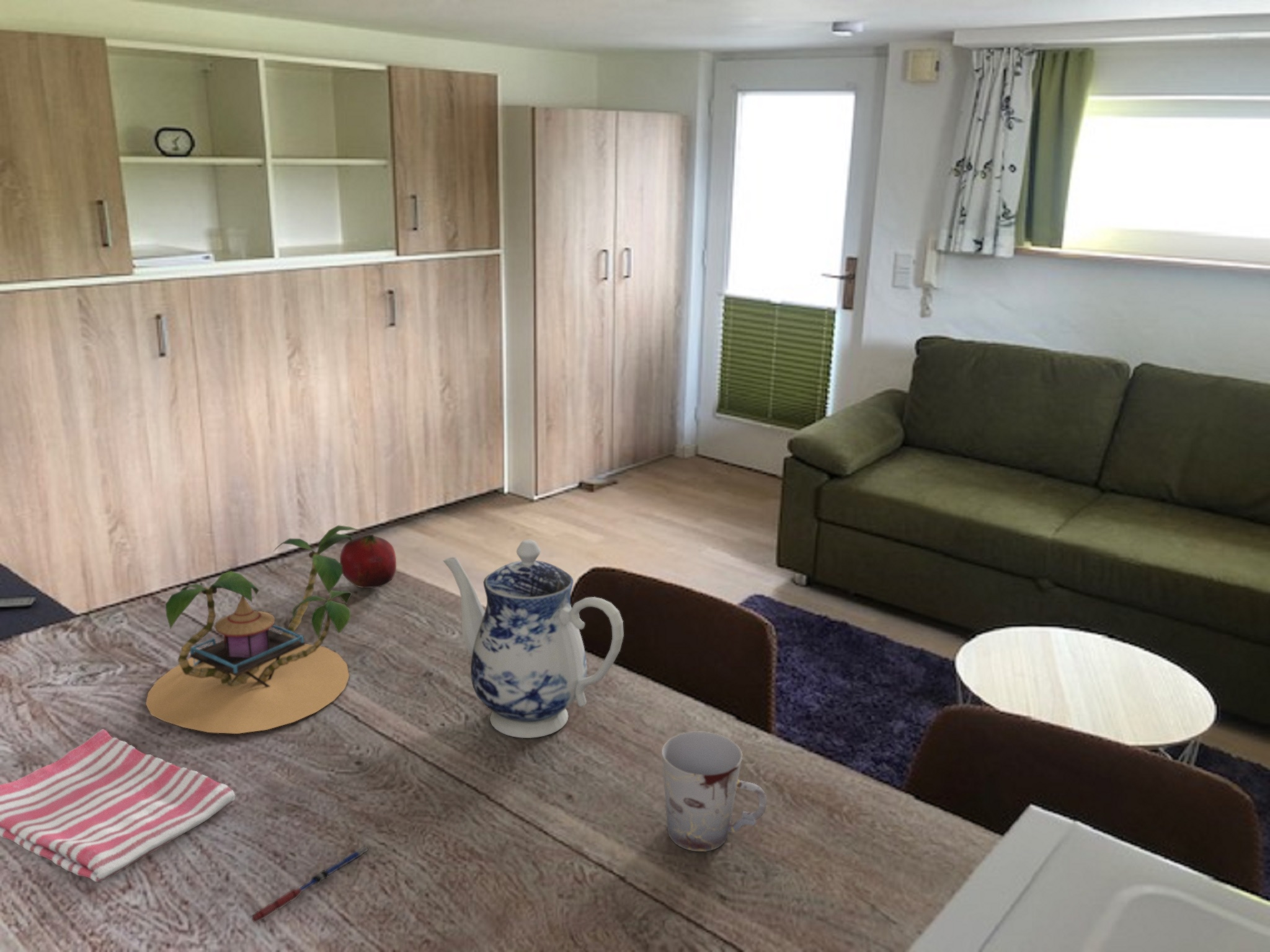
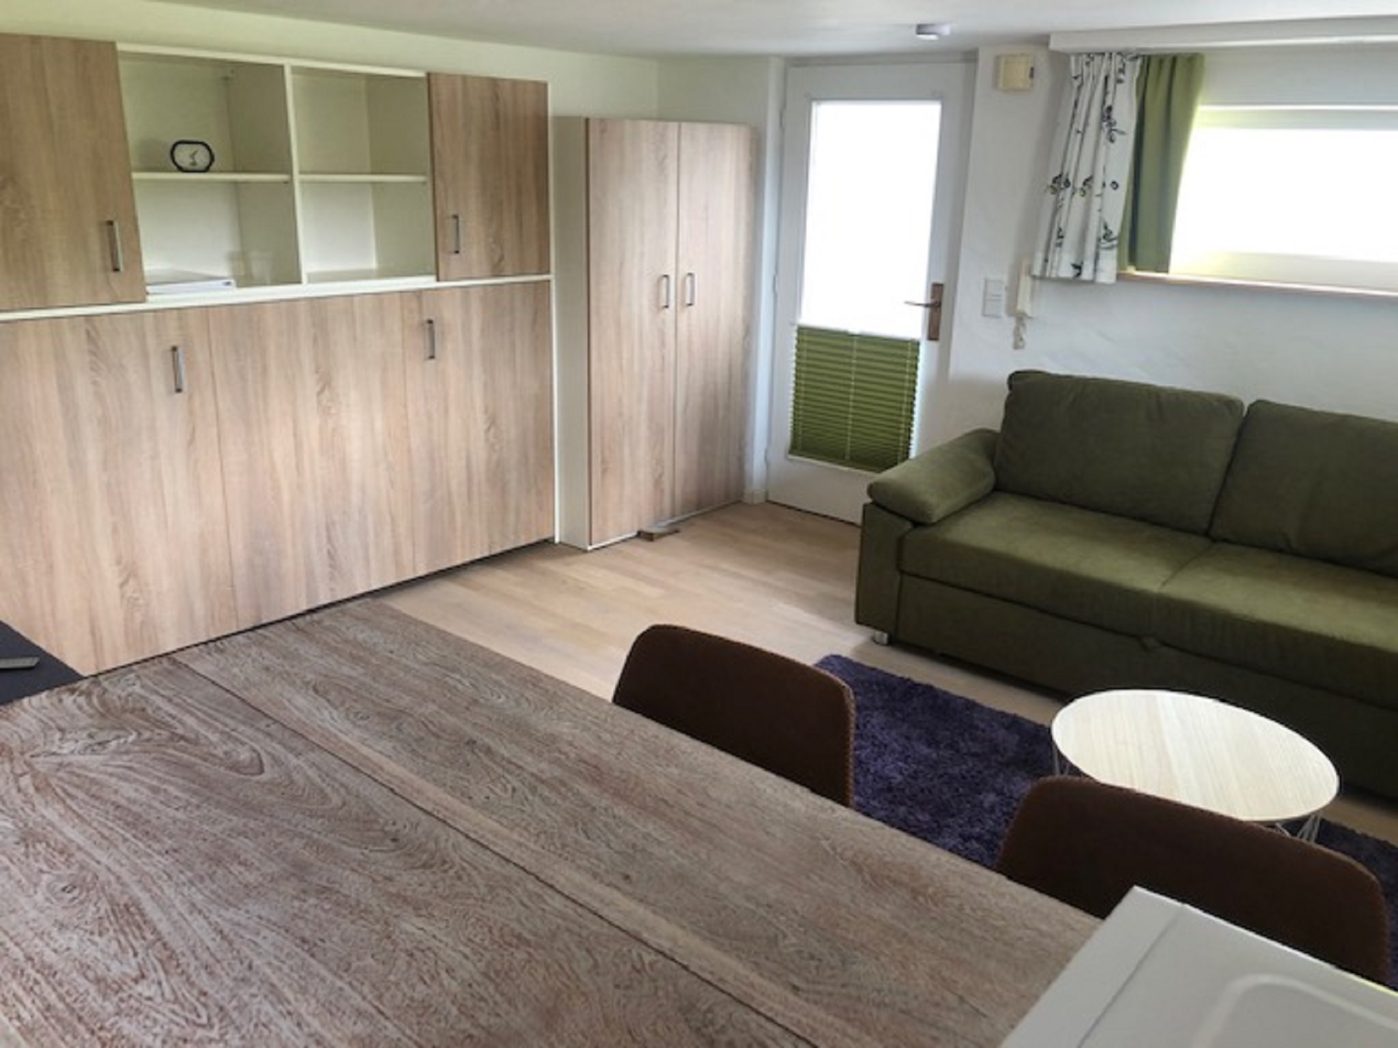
- pen [249,846,371,923]
- cup [661,731,767,852]
- plant [145,524,360,734]
- dish towel [0,728,236,883]
- fruit [339,534,397,589]
- teapot [442,539,624,739]
